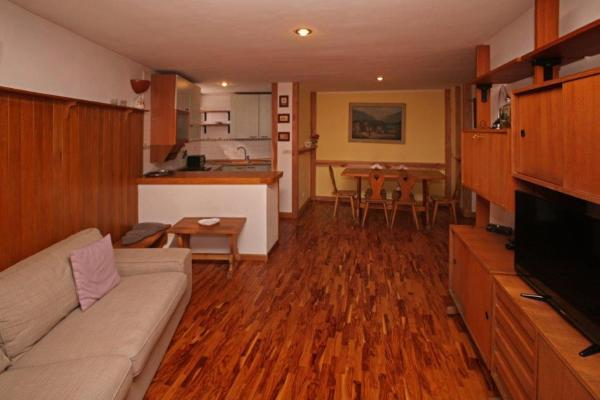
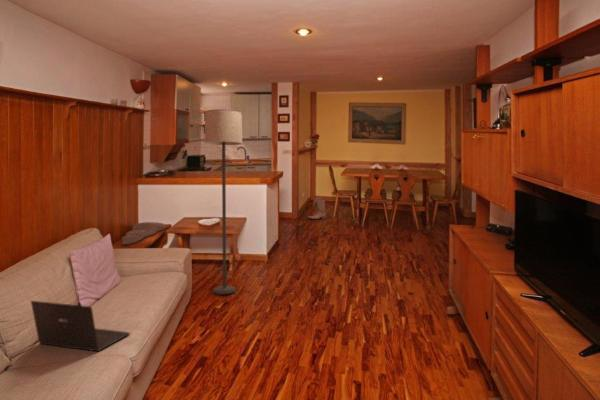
+ laptop [30,300,131,352]
+ boots [307,198,326,220]
+ lamp [204,109,243,295]
